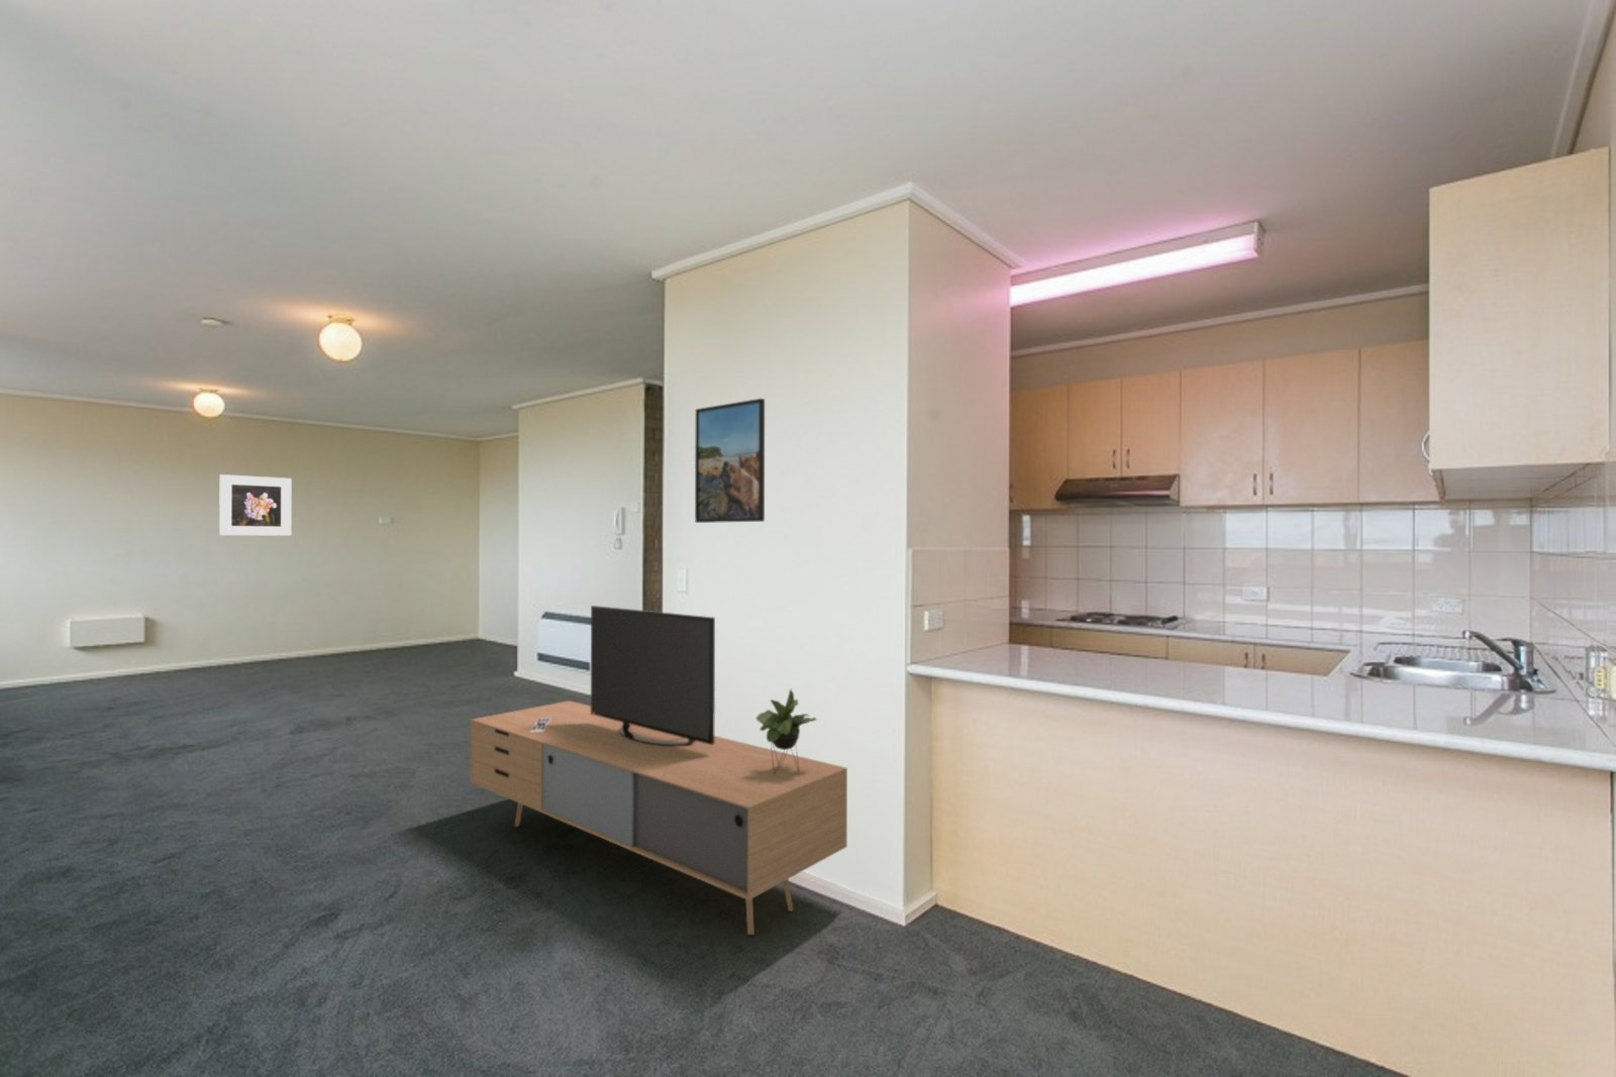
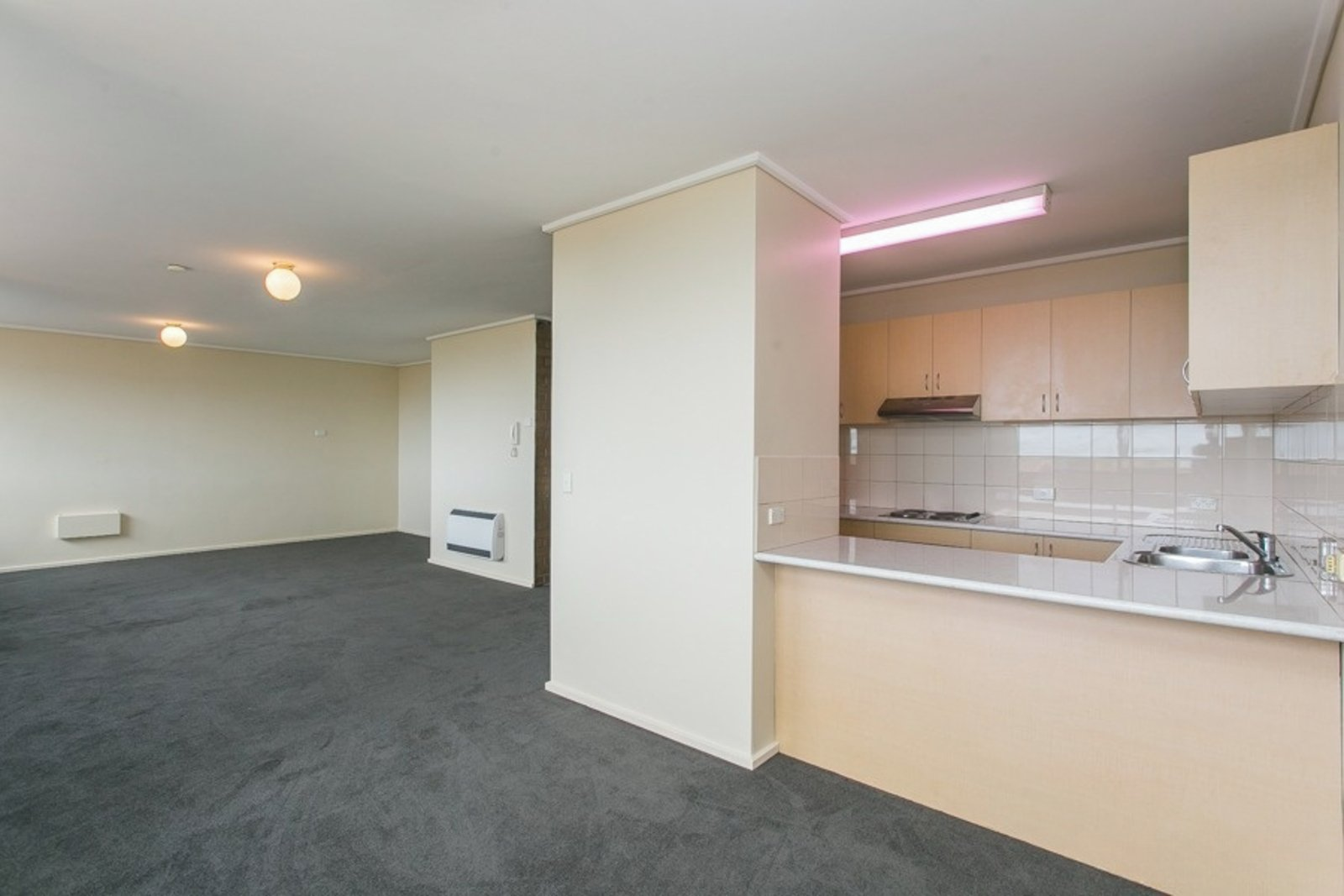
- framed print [694,398,766,524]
- media console [469,605,849,935]
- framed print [218,474,293,537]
